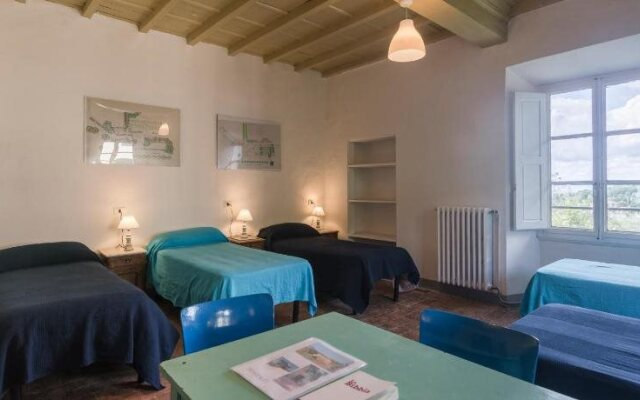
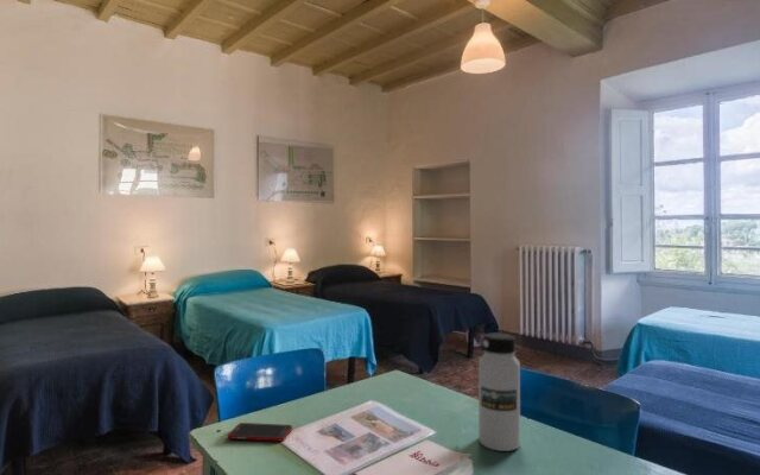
+ water bottle [477,331,521,452]
+ cell phone [227,422,293,443]
